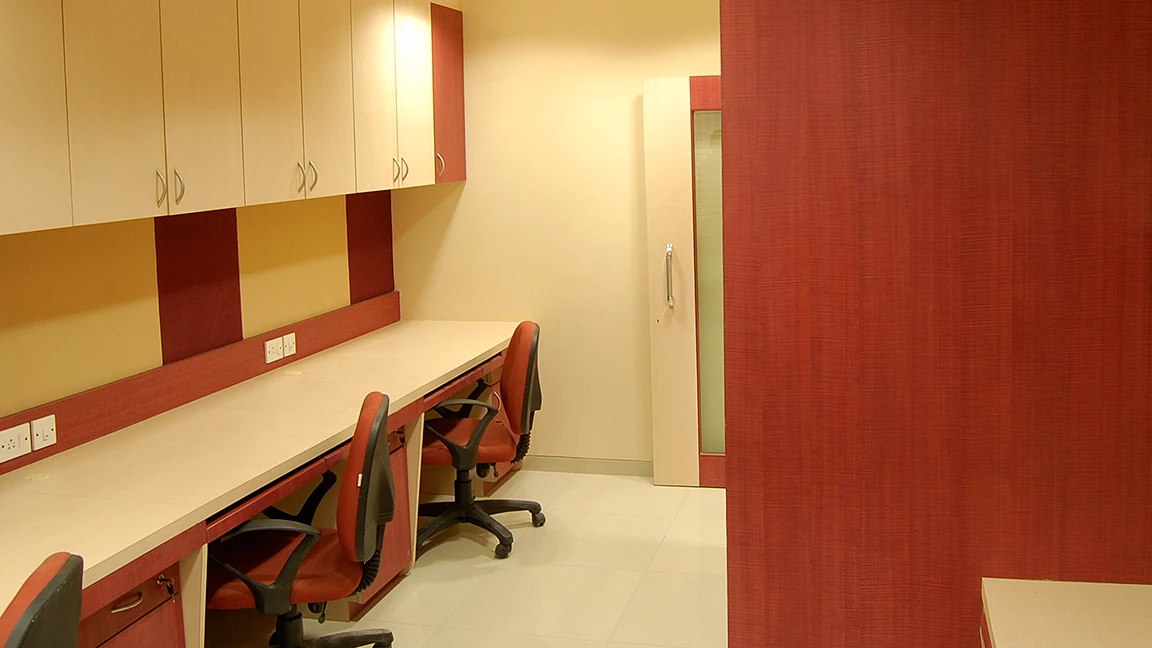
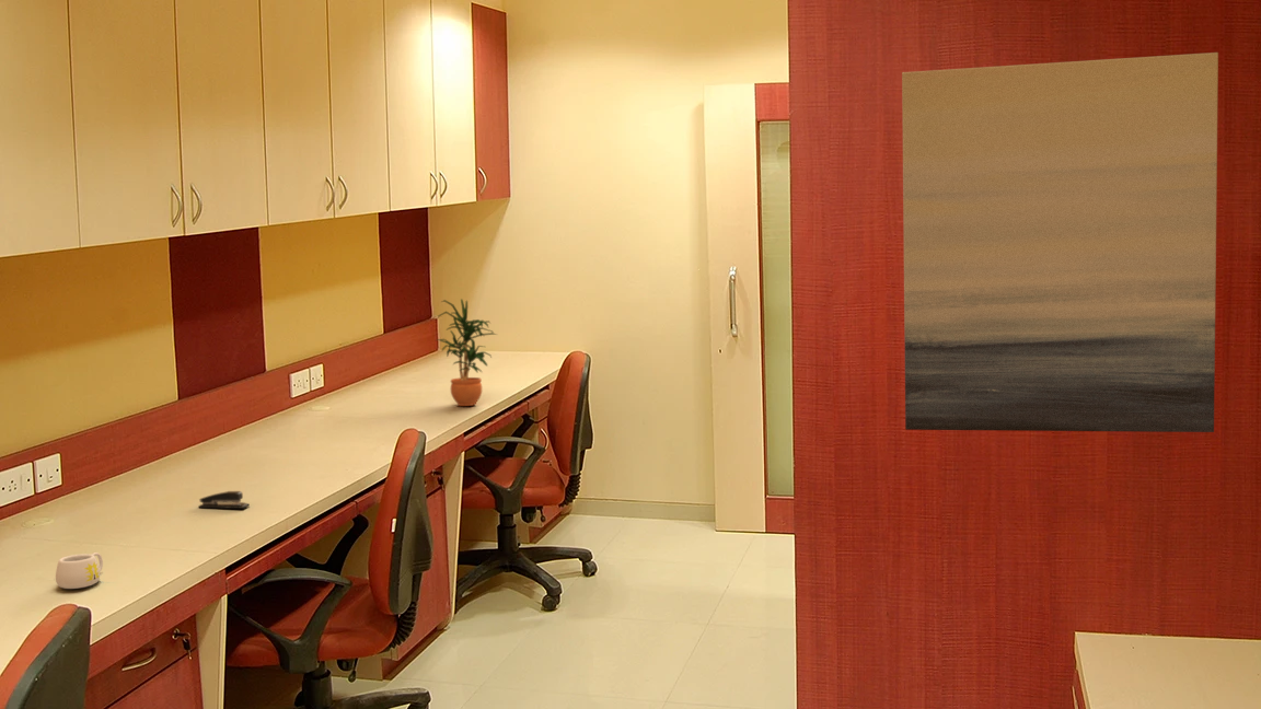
+ stapler [197,490,251,510]
+ potted plant [436,298,498,407]
+ mug [55,551,104,590]
+ wall art [901,51,1219,433]
